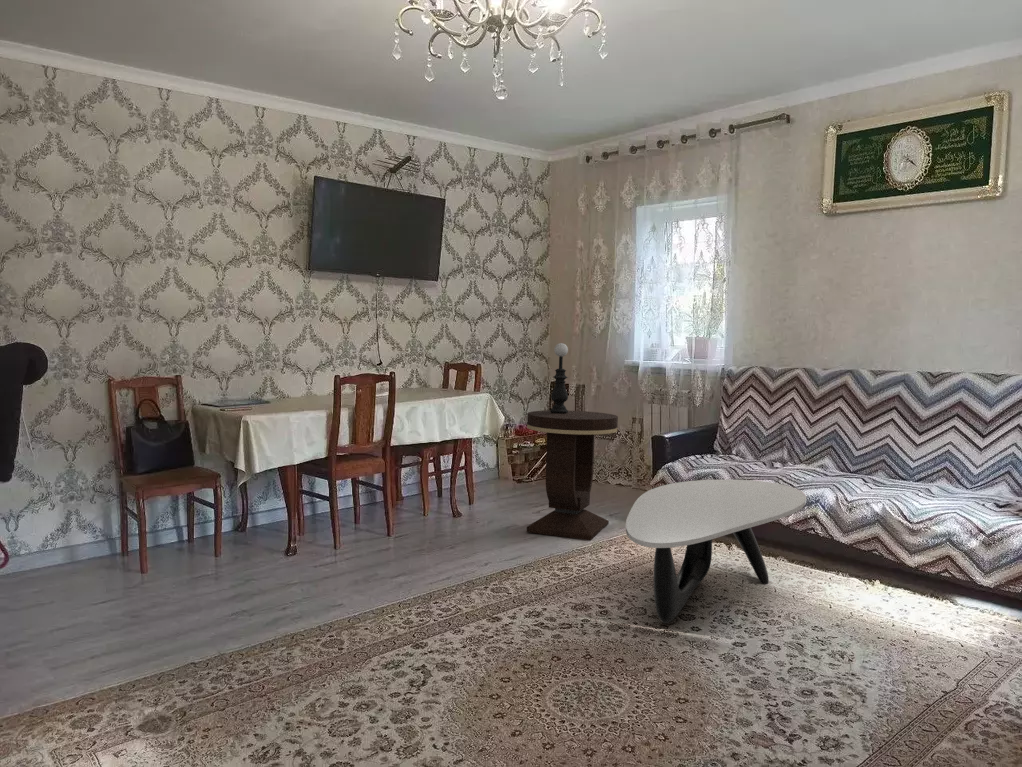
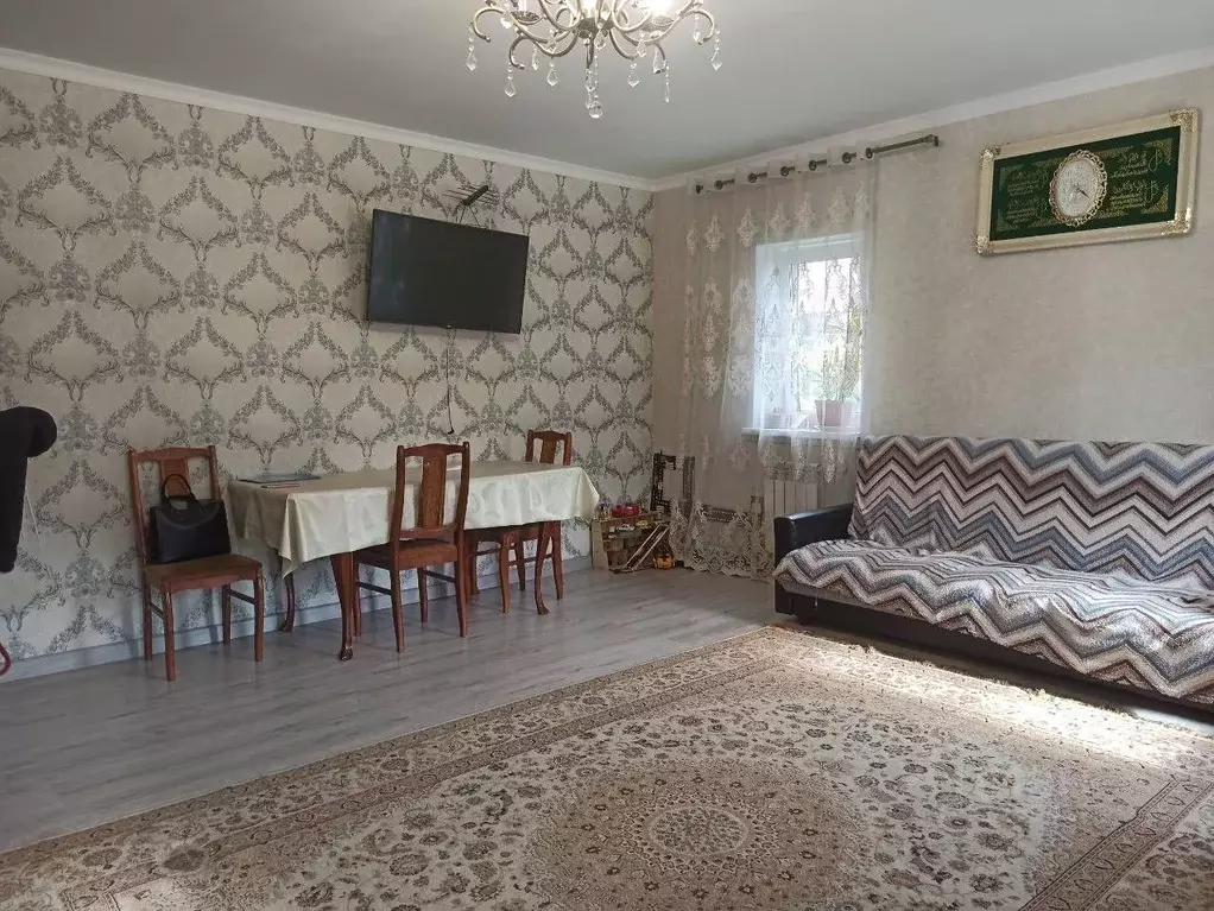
- side table [526,409,619,541]
- table lamp [550,342,569,413]
- coffee table [625,479,807,624]
